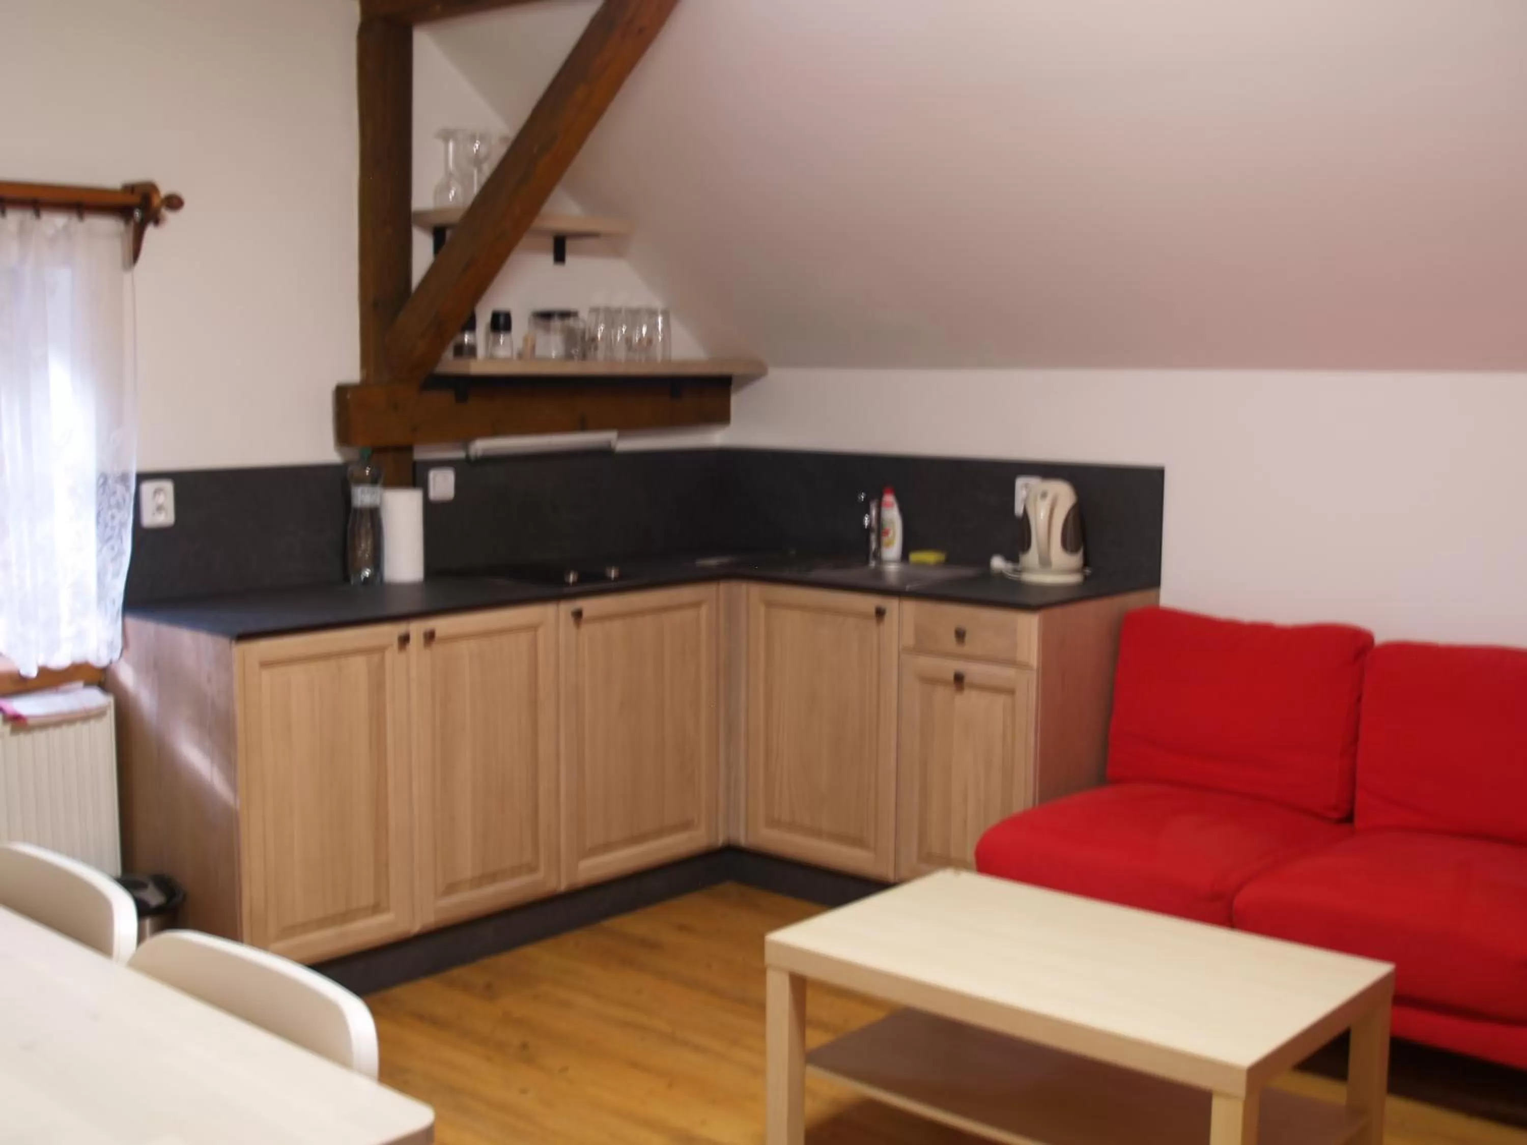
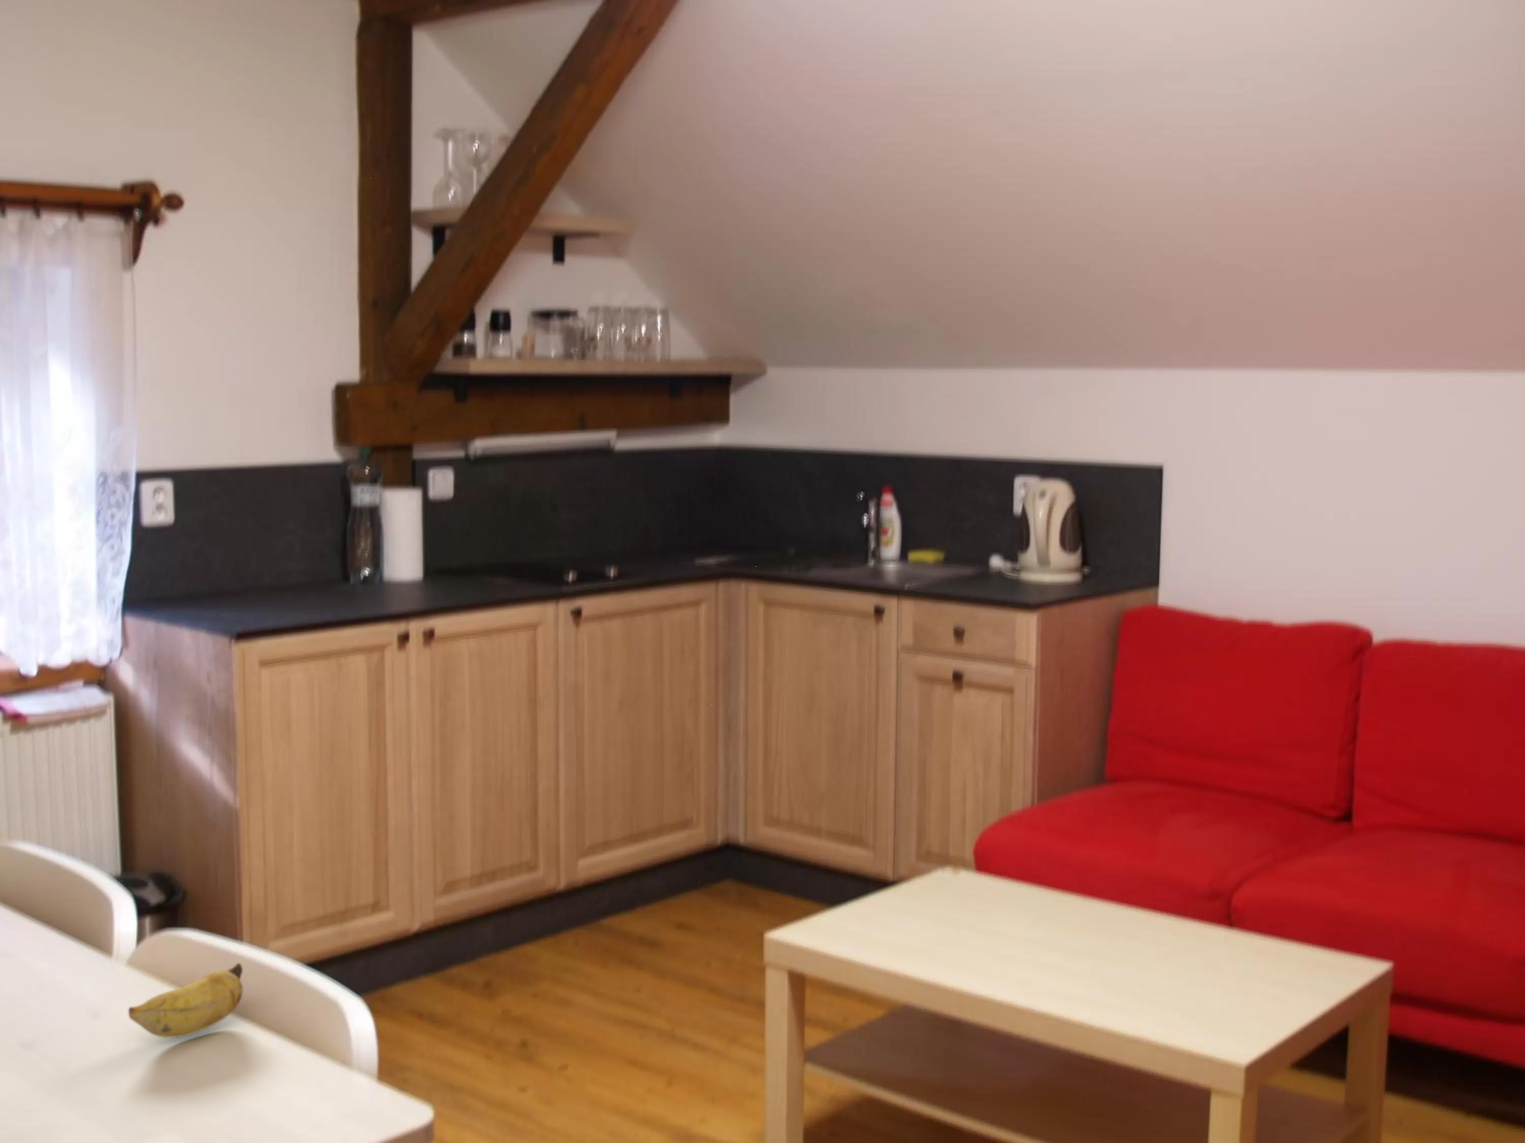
+ banana [128,963,243,1039]
